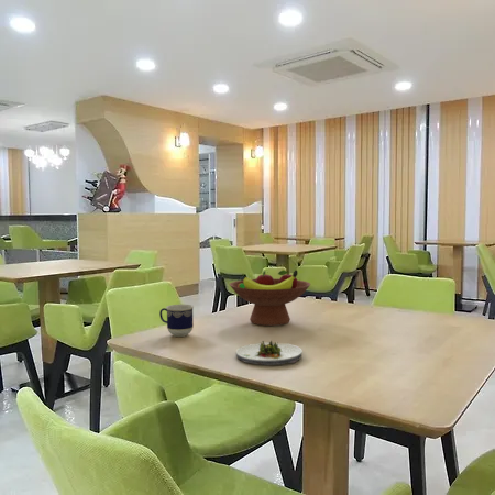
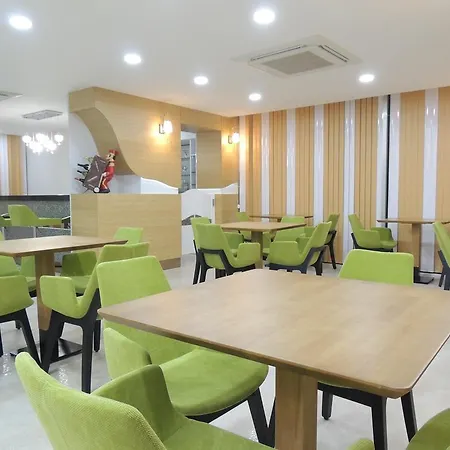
- fruit bowl [228,270,311,327]
- salad plate [235,339,304,366]
- cup [158,304,195,338]
